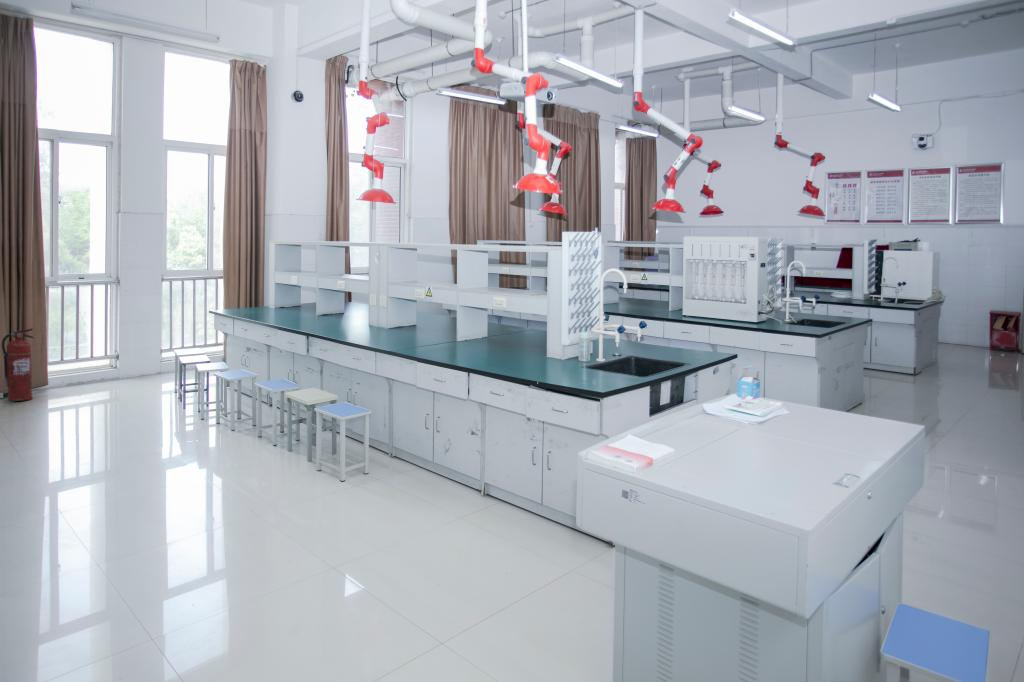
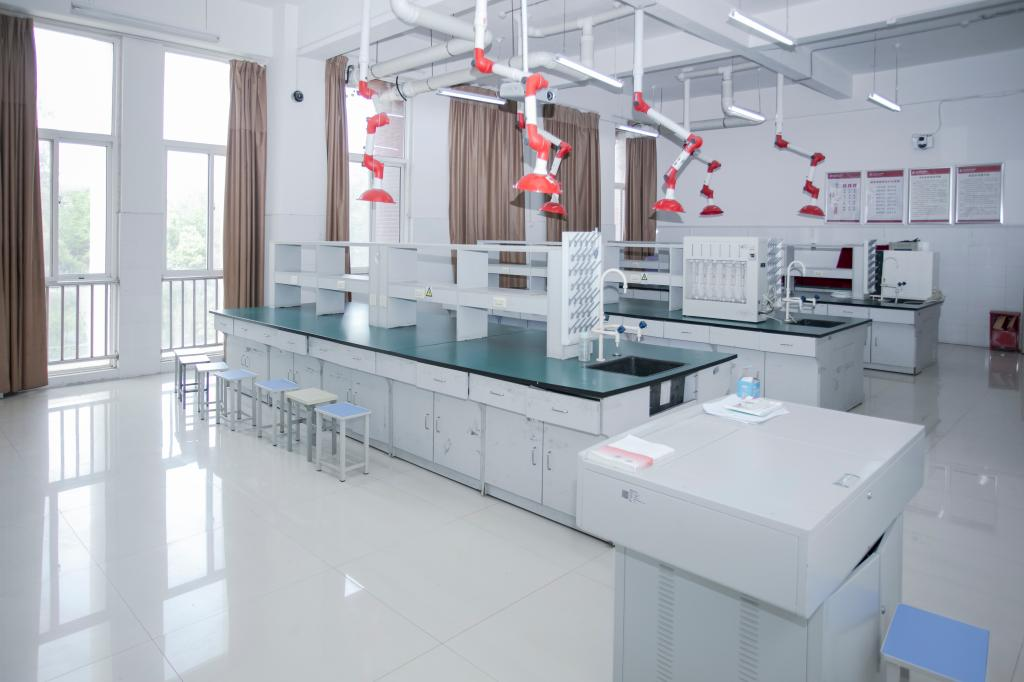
- fire extinguisher [1,328,34,402]
